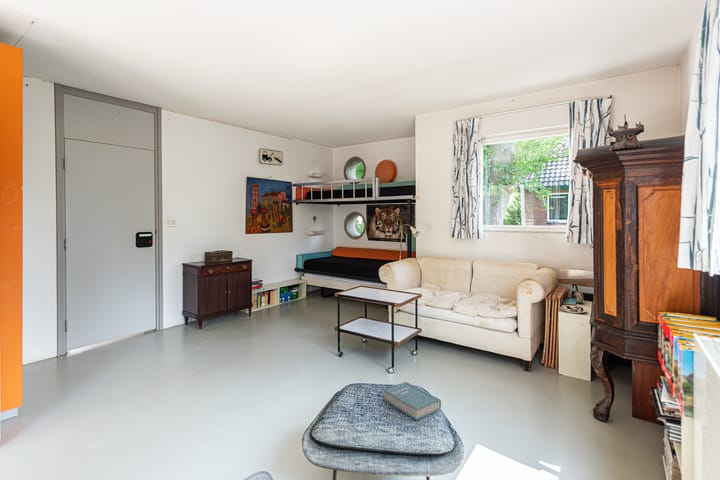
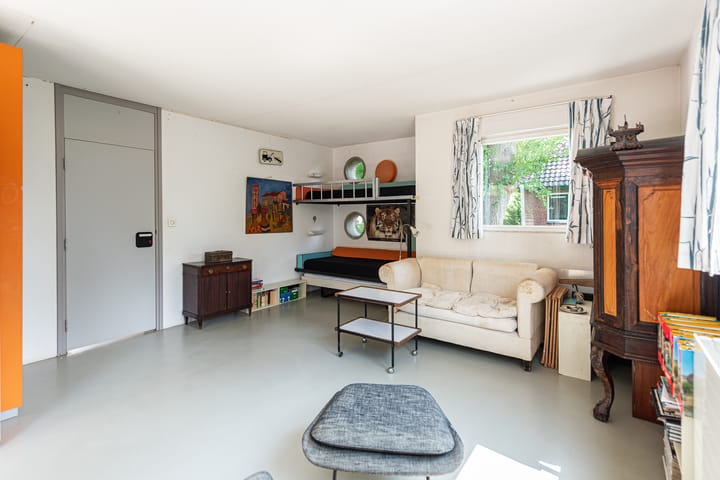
- book [383,381,442,421]
